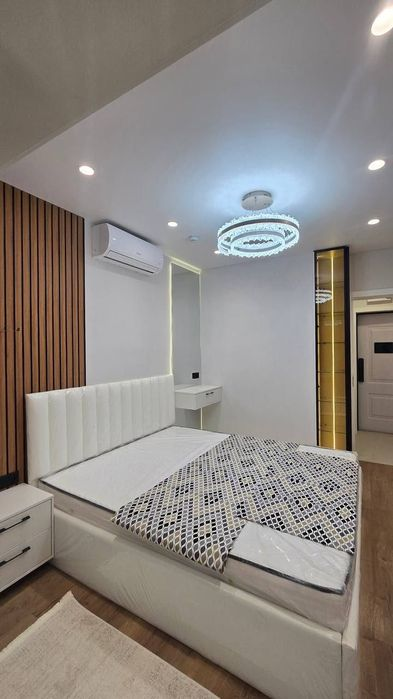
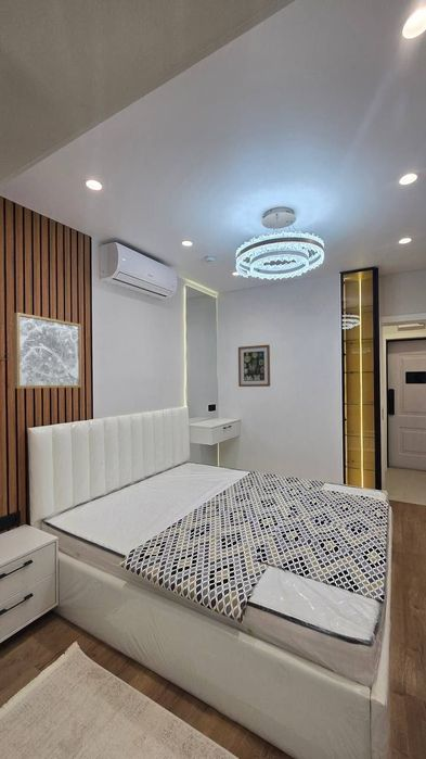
+ wall art [237,344,271,388]
+ wall art [13,312,82,390]
